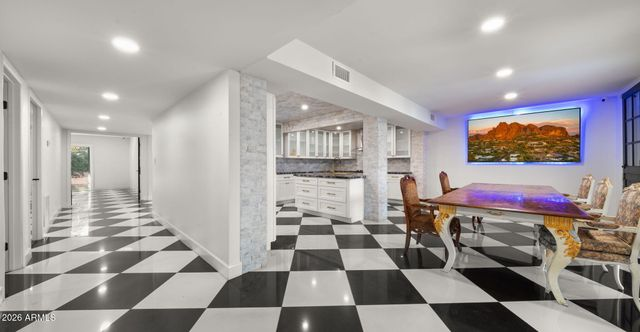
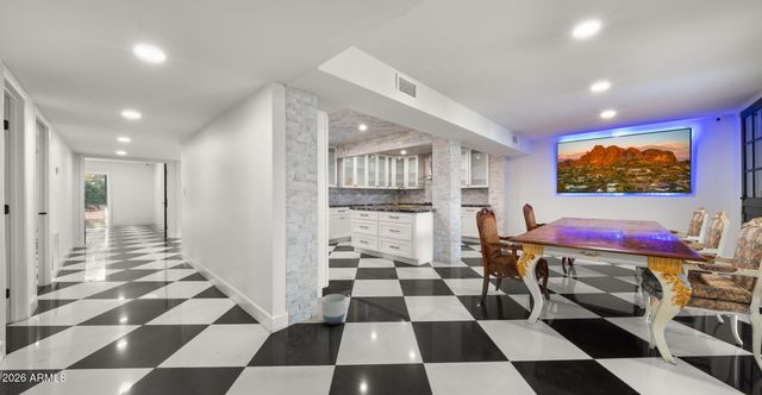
+ planter [320,293,346,326]
